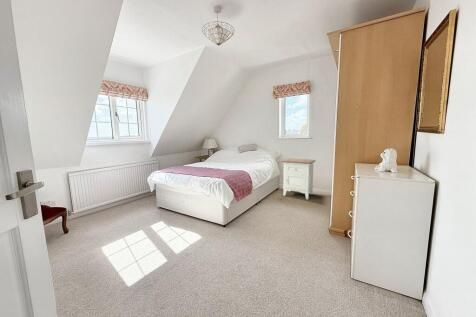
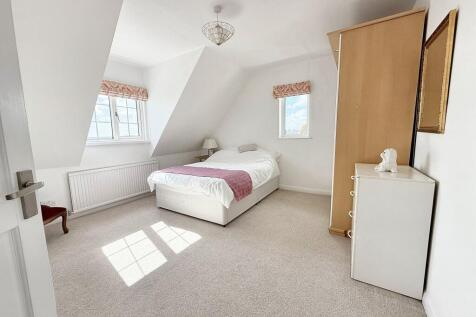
- nightstand [280,158,317,200]
